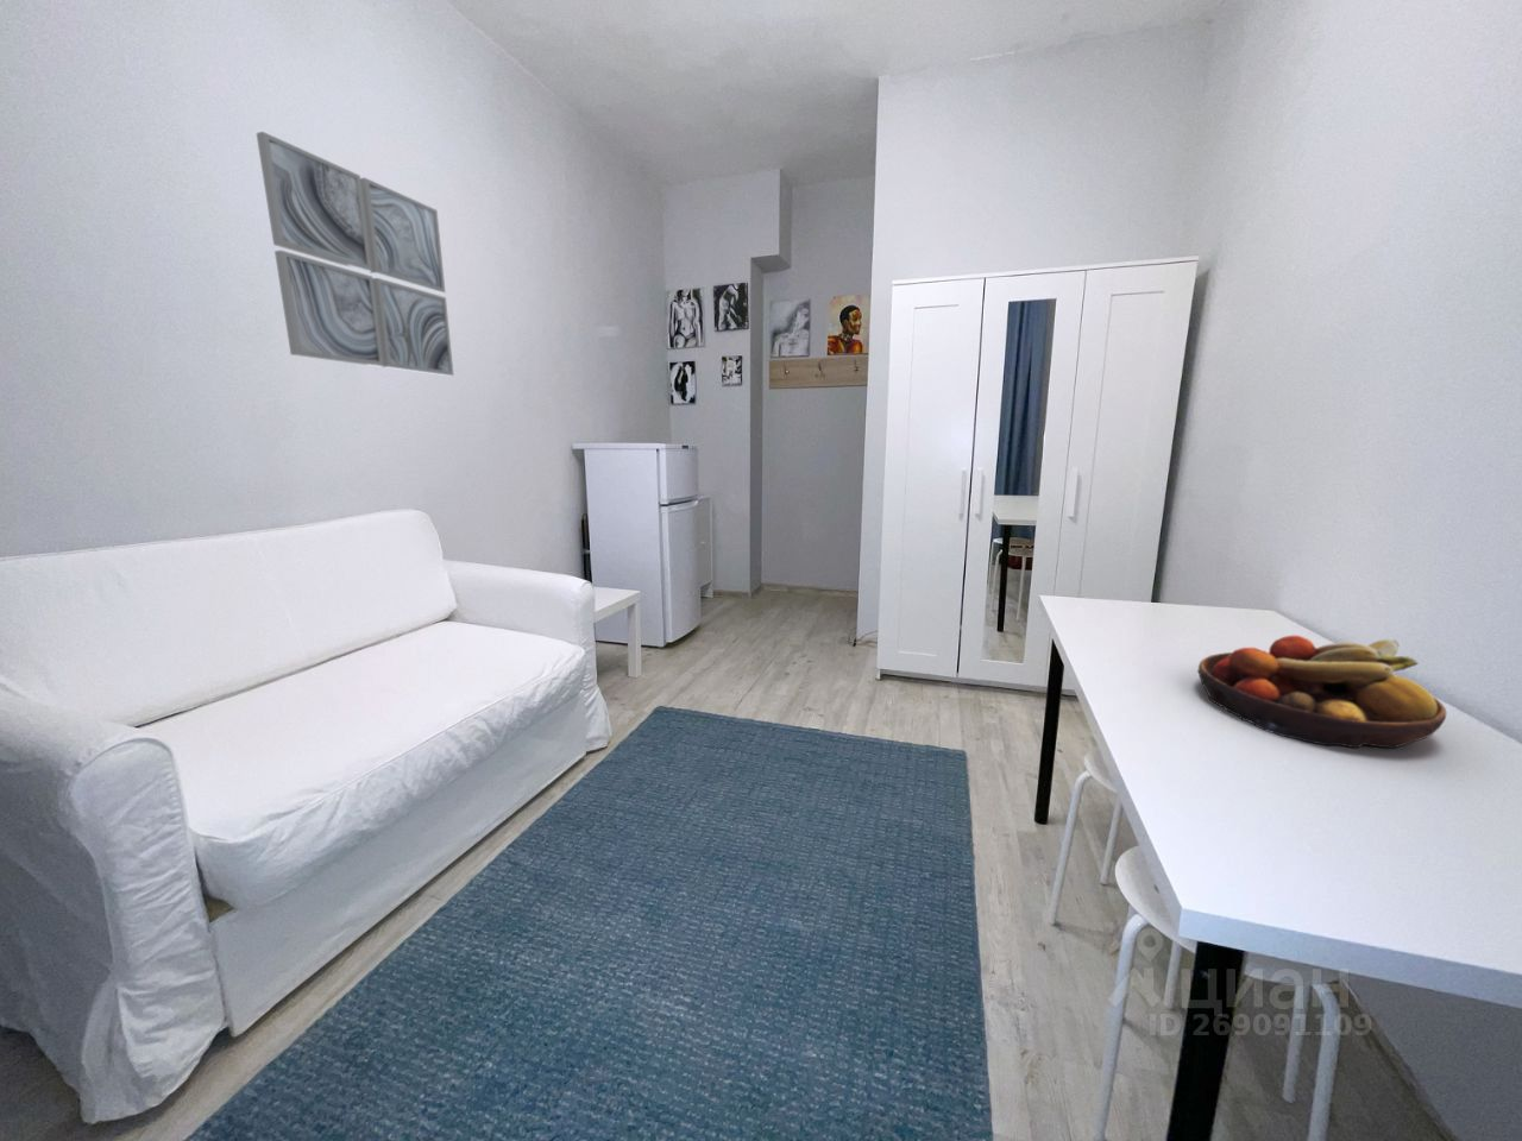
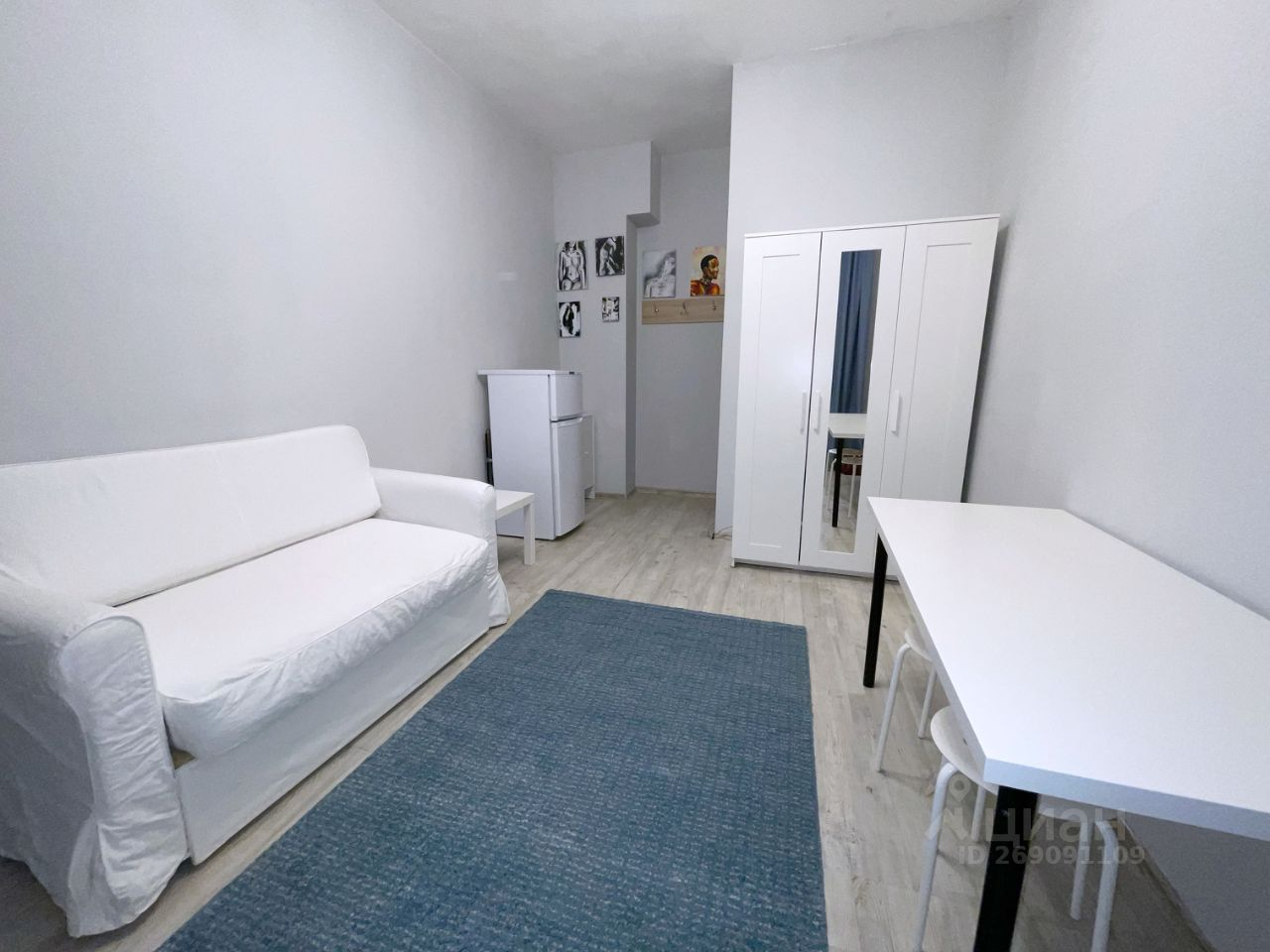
- fruit bowl [1196,635,1446,750]
- wall art [255,131,454,376]
